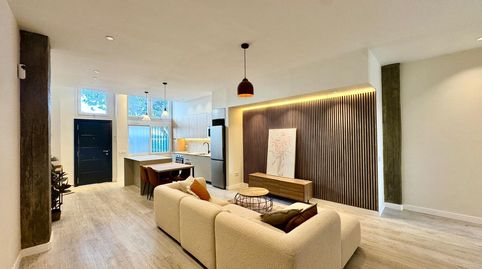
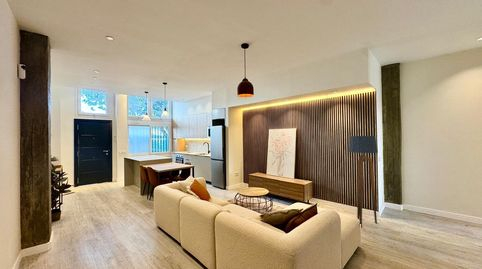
+ floor lamp [348,135,379,228]
